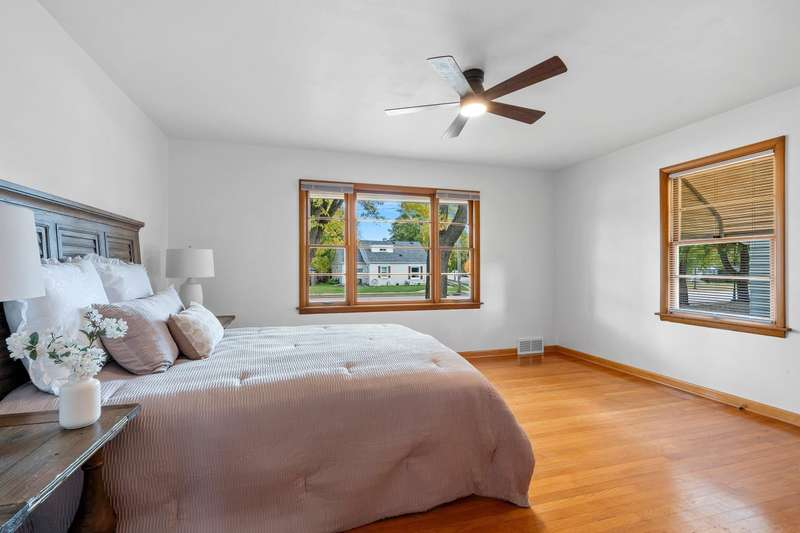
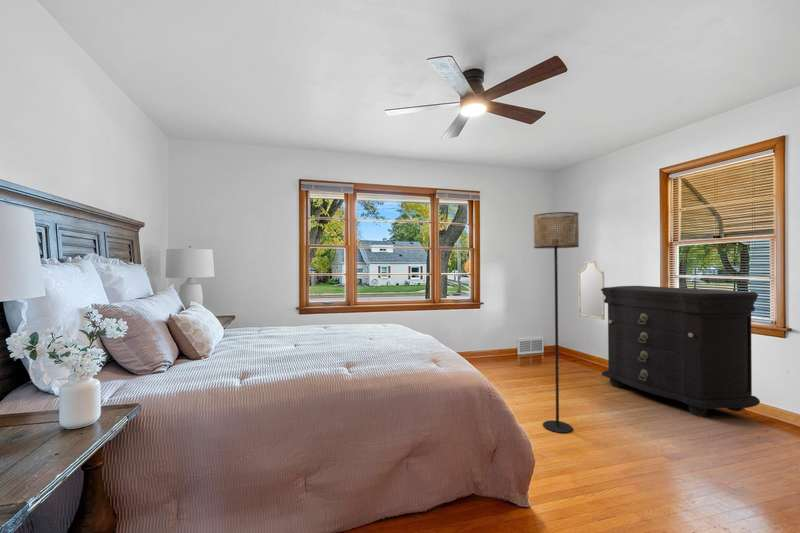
+ home mirror [577,260,606,321]
+ dresser [601,285,761,418]
+ floor lamp [533,211,580,434]
